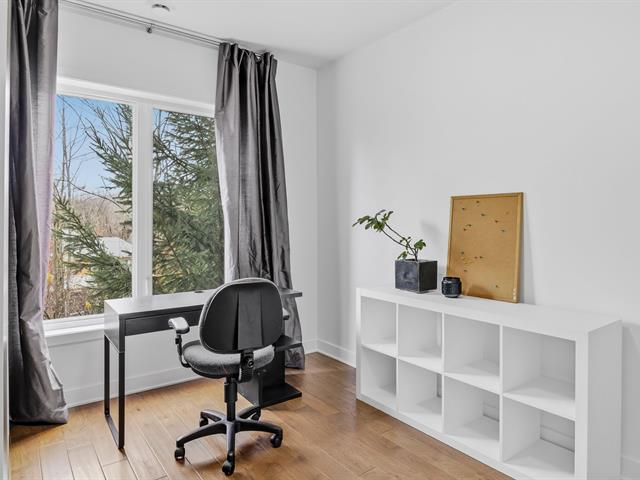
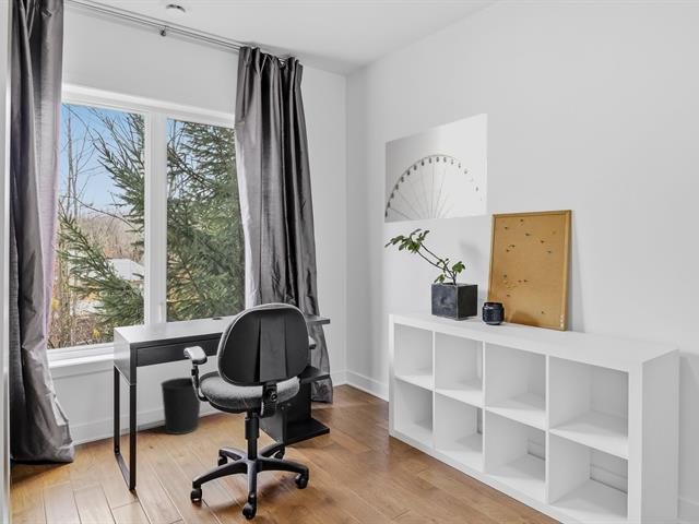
+ wastebasket [159,377,202,436]
+ wall art [383,112,488,224]
